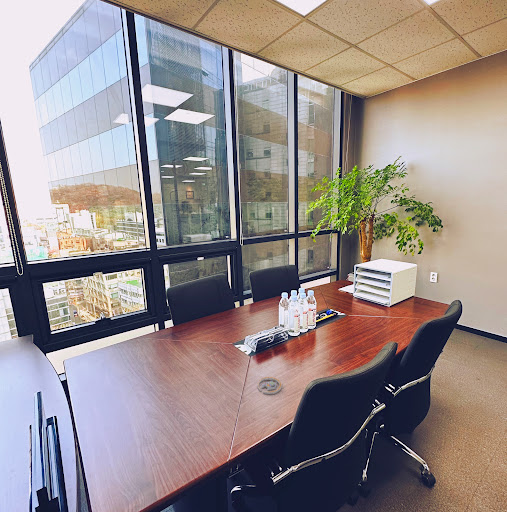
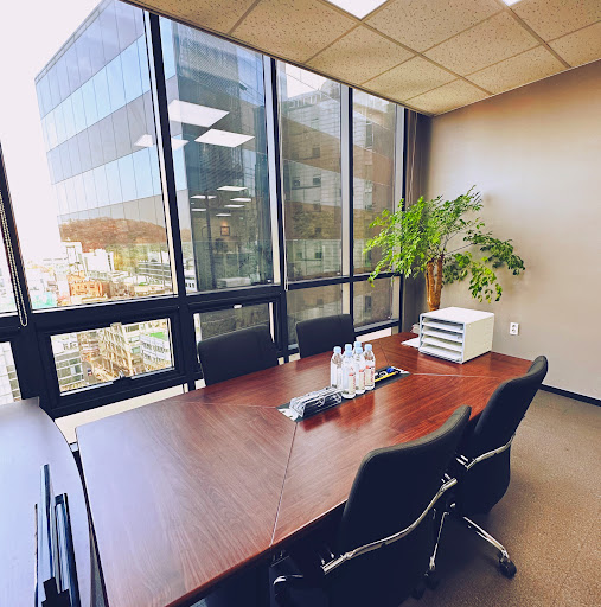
- coaster [257,376,283,395]
